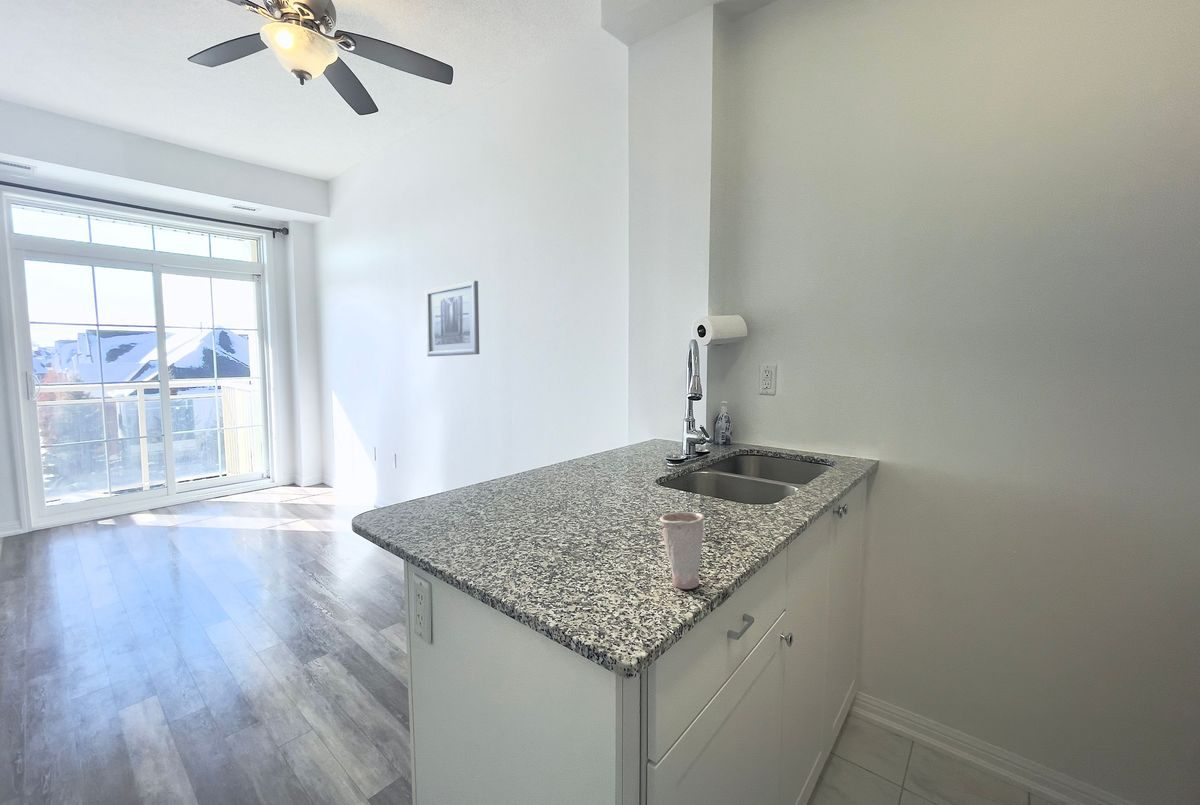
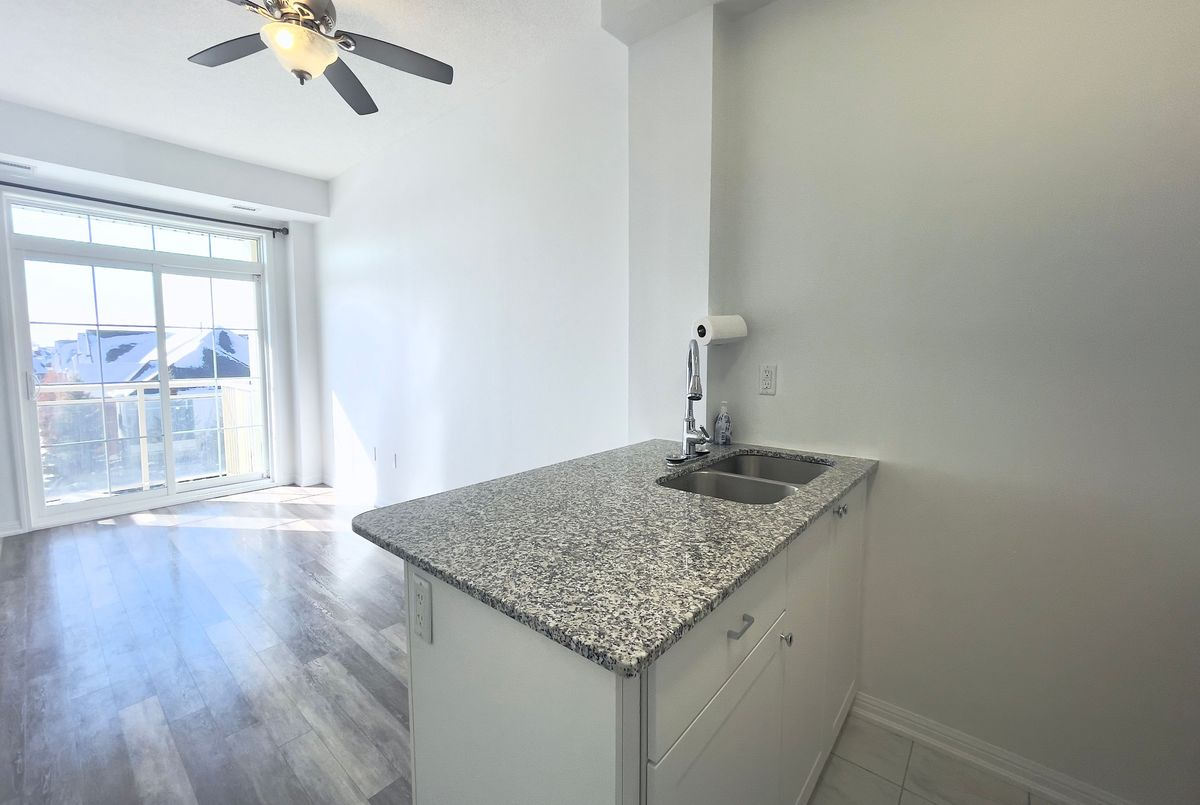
- wall art [425,280,480,357]
- cup [659,511,705,590]
